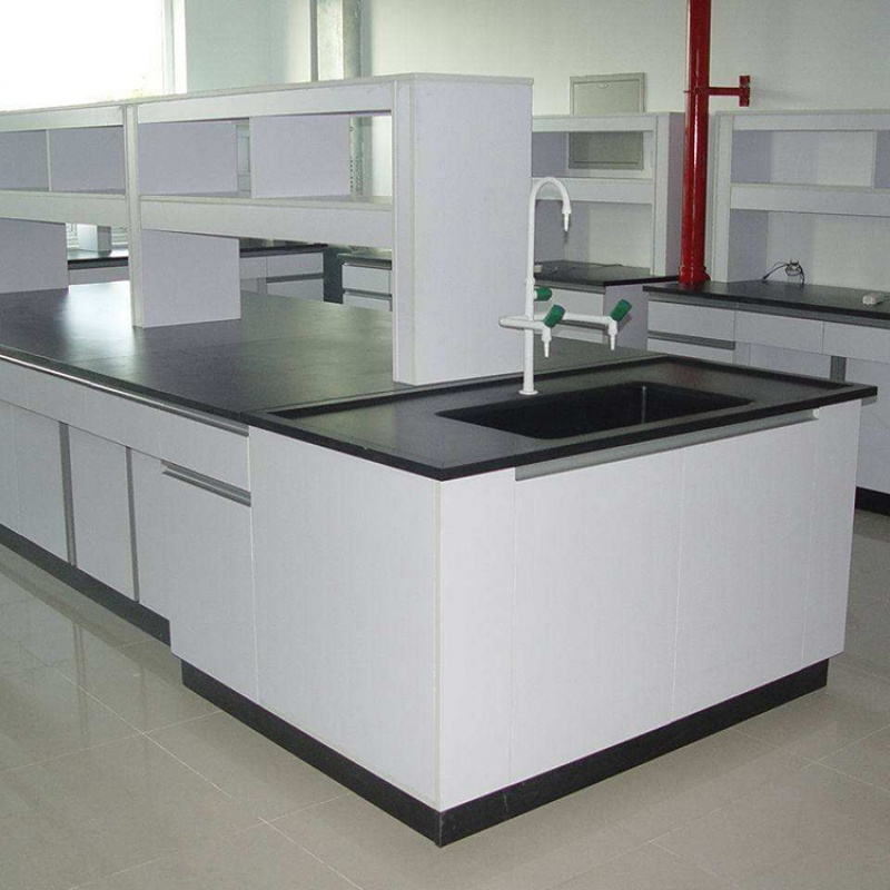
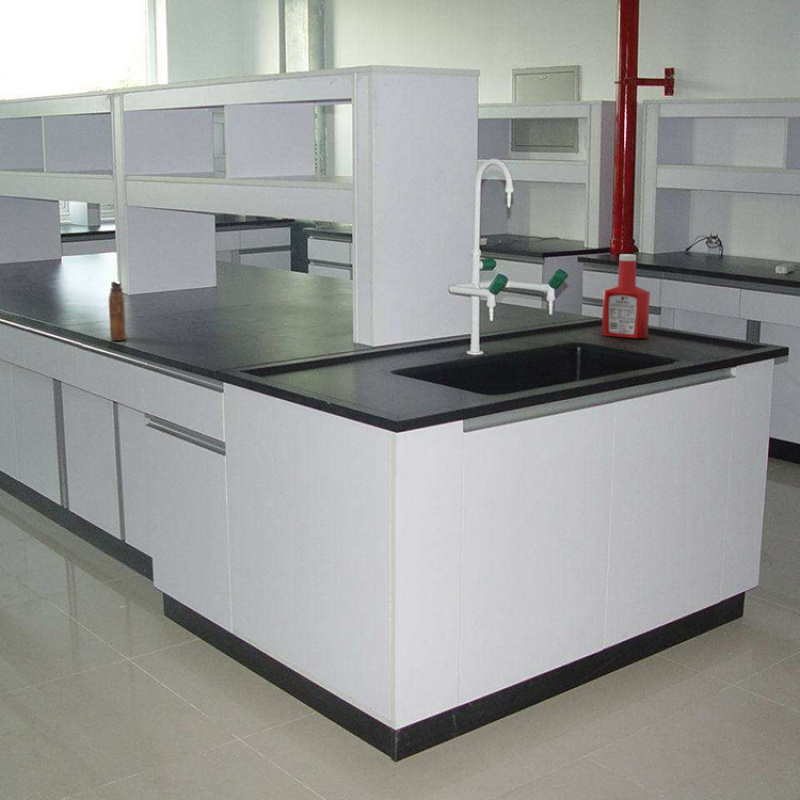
+ soap bottle [601,253,651,339]
+ flask [108,280,128,342]
